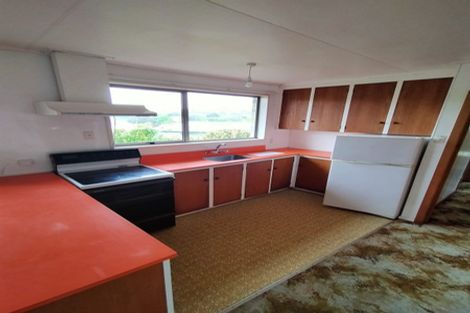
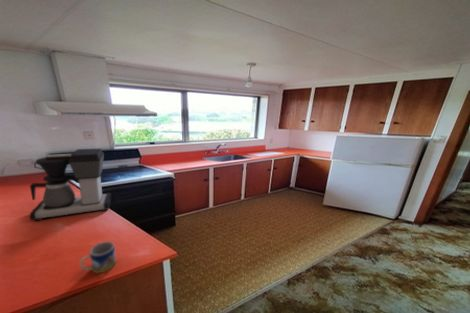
+ coffee maker [29,148,112,222]
+ mug [79,241,117,274]
